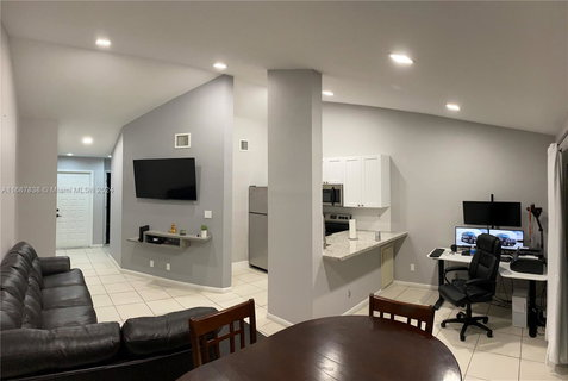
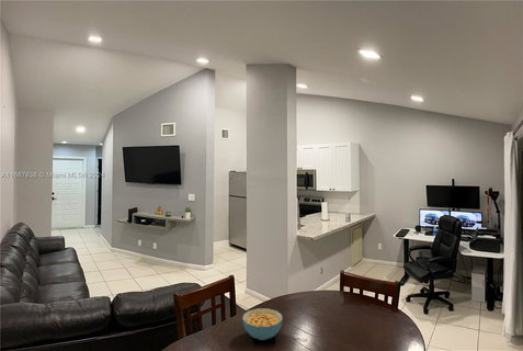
+ cereal bowl [241,307,284,341]
